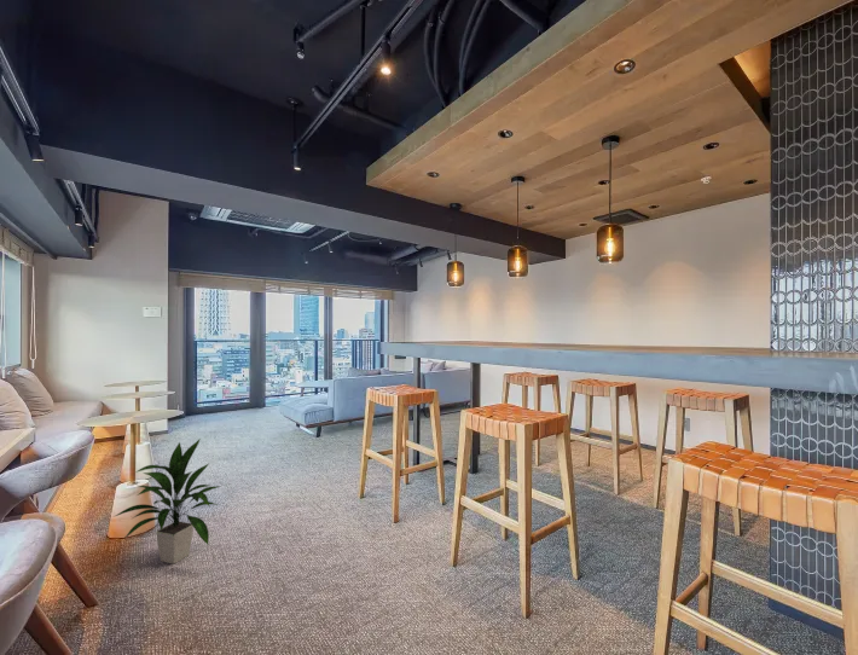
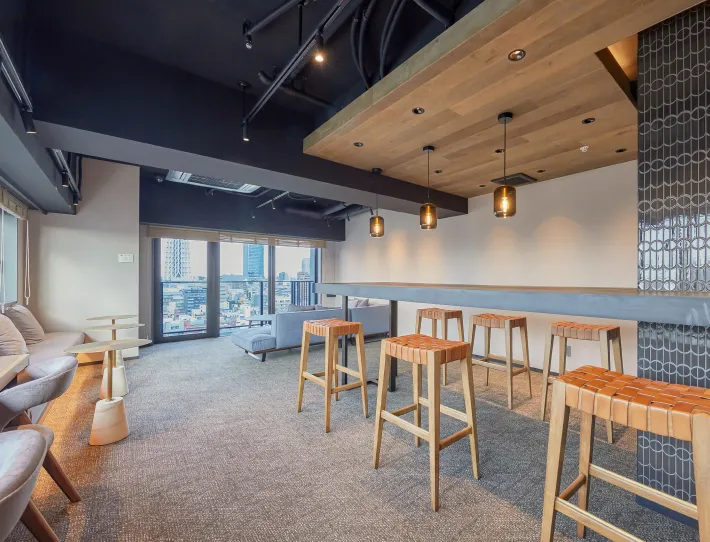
- indoor plant [112,437,221,566]
